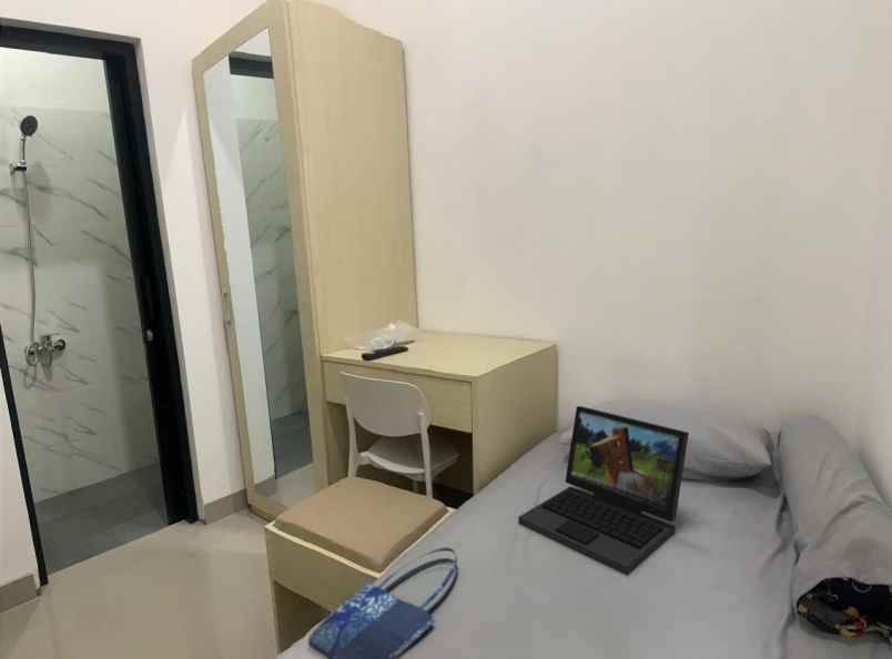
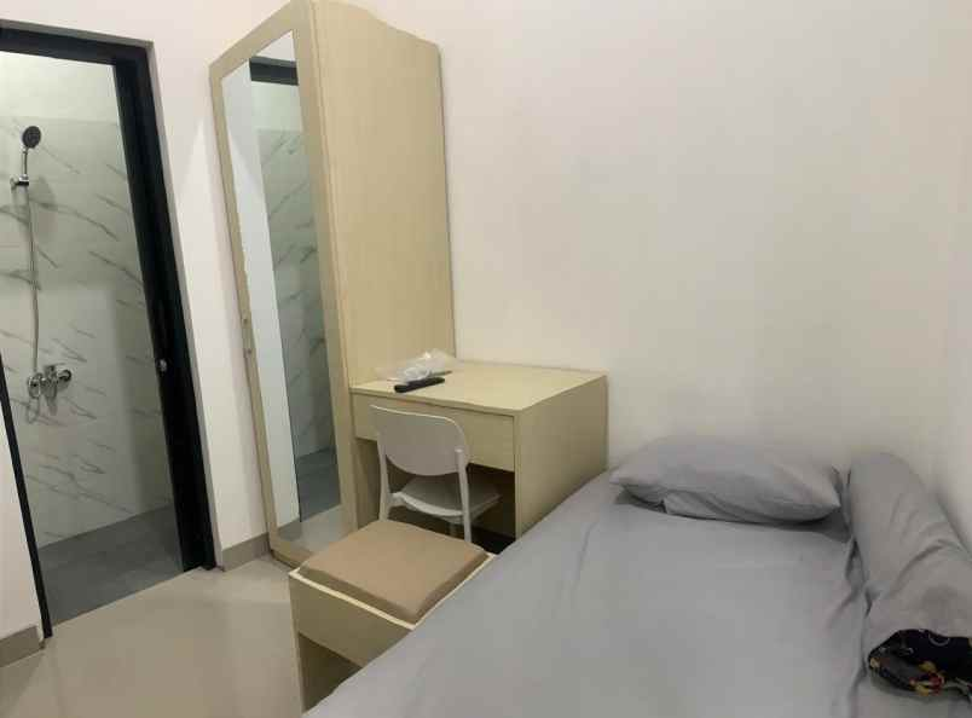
- shopping bag [307,547,458,659]
- laptop [517,405,690,577]
